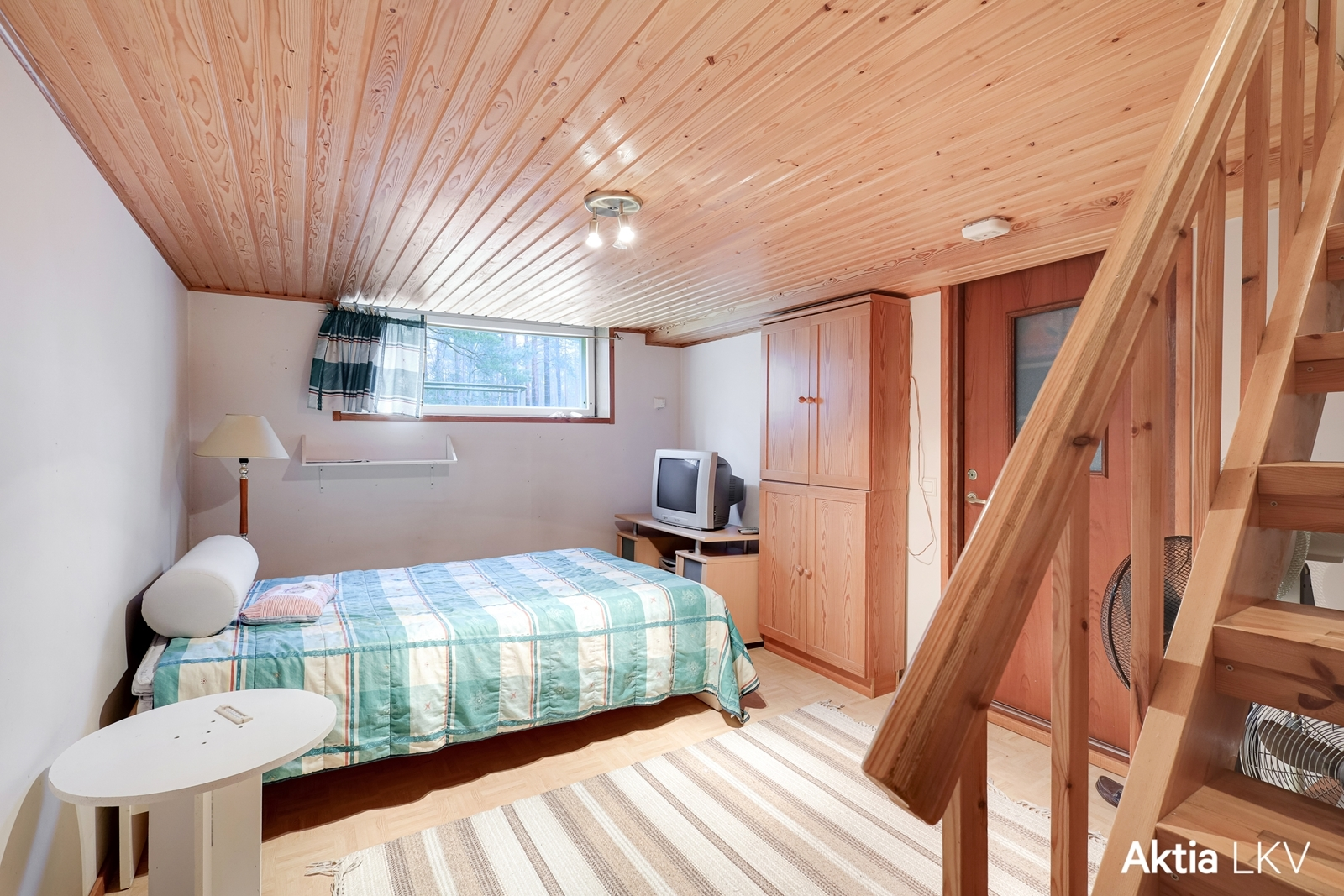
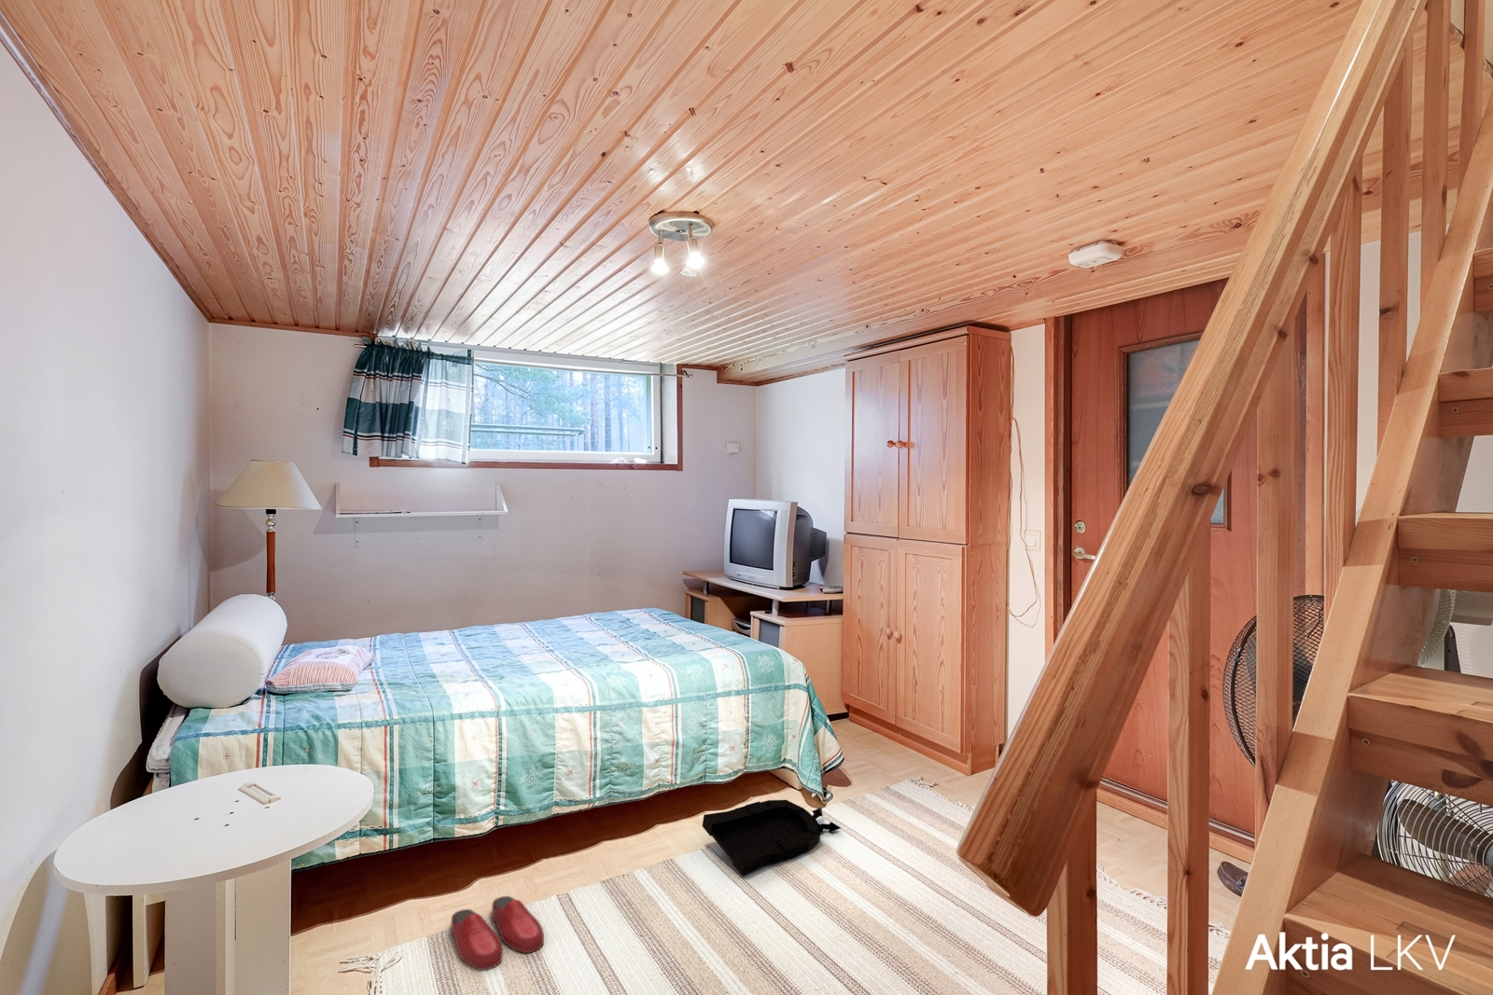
+ backpack [702,800,842,876]
+ slippers [450,895,545,971]
